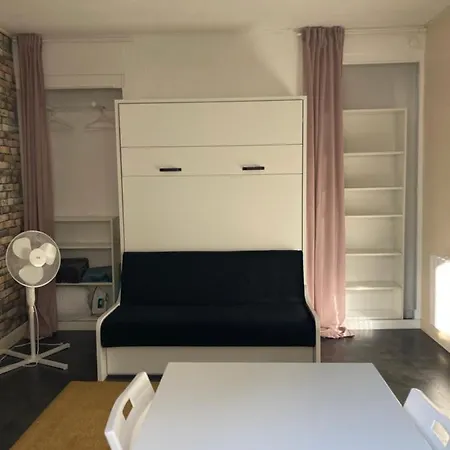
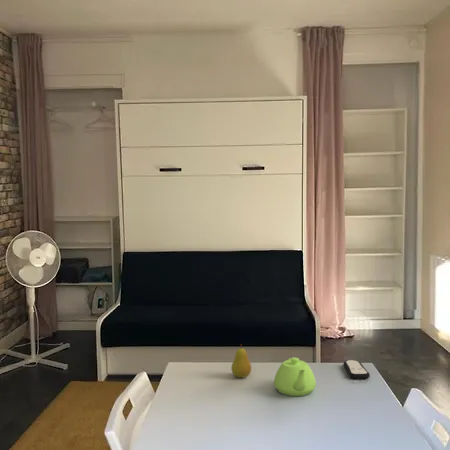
+ teapot [273,357,317,397]
+ fruit [230,343,252,379]
+ remote control [342,359,371,380]
